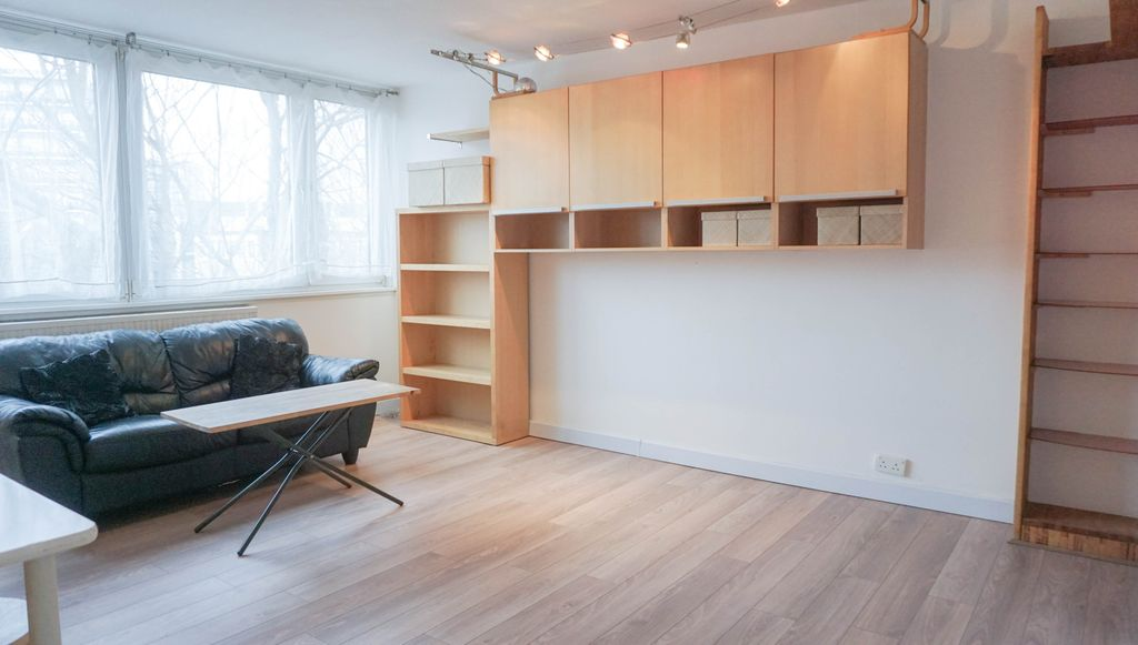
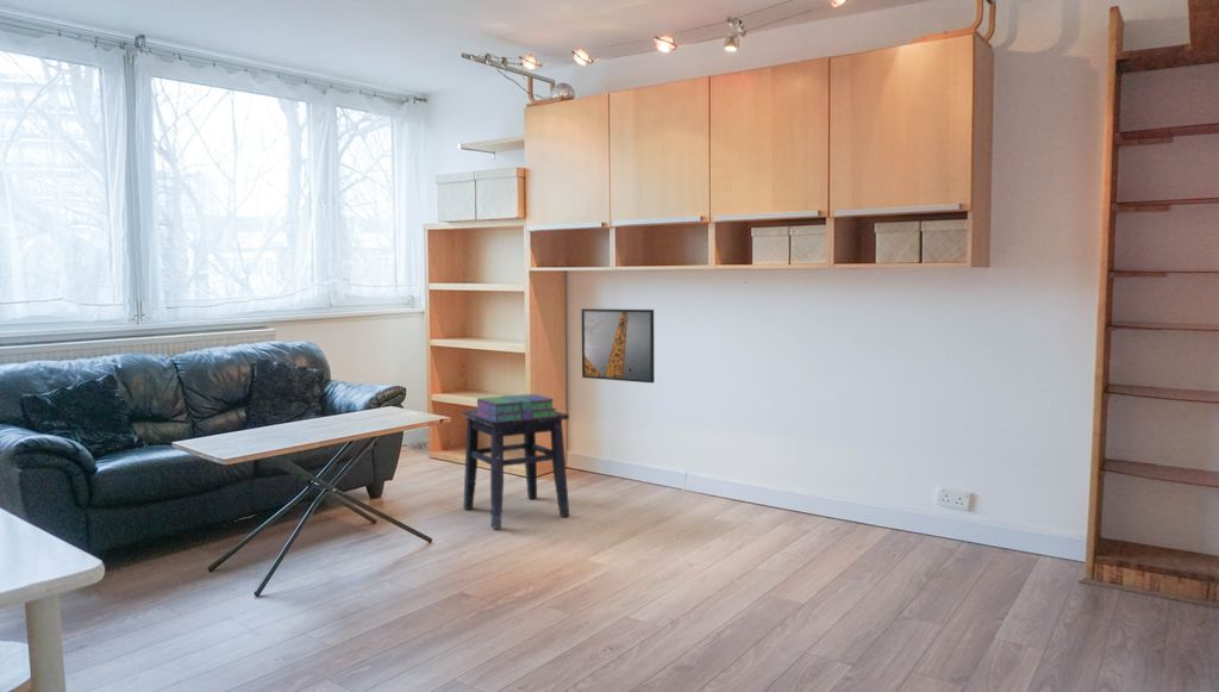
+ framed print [581,307,656,384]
+ stack of books [474,393,558,423]
+ side table [462,409,570,530]
